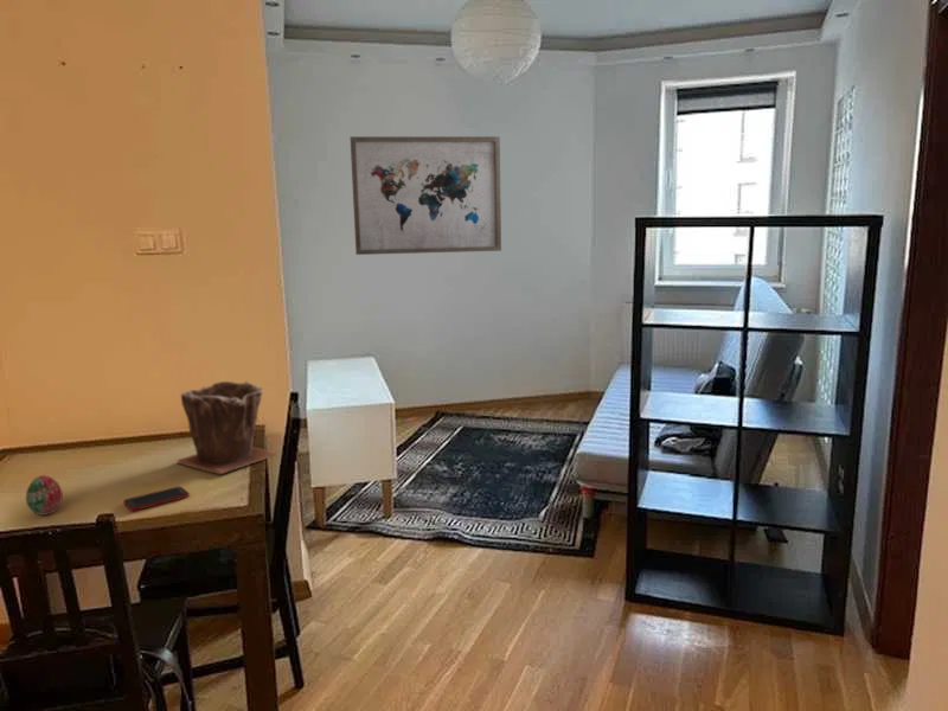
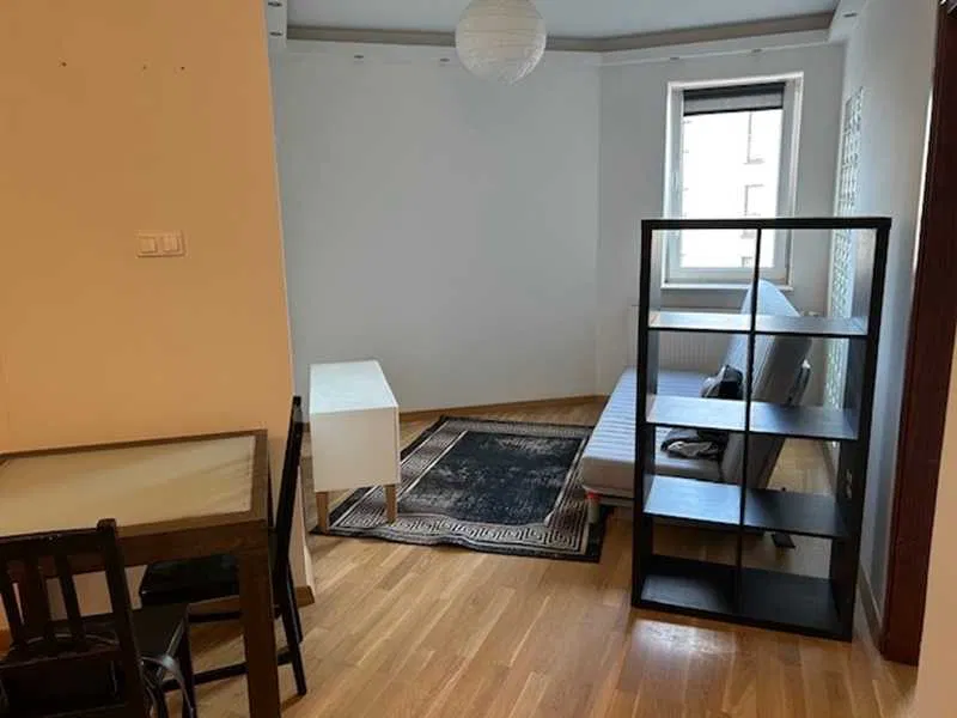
- cell phone [122,486,191,512]
- plant pot [175,379,278,475]
- wall art [350,135,502,256]
- decorative egg [25,474,64,517]
